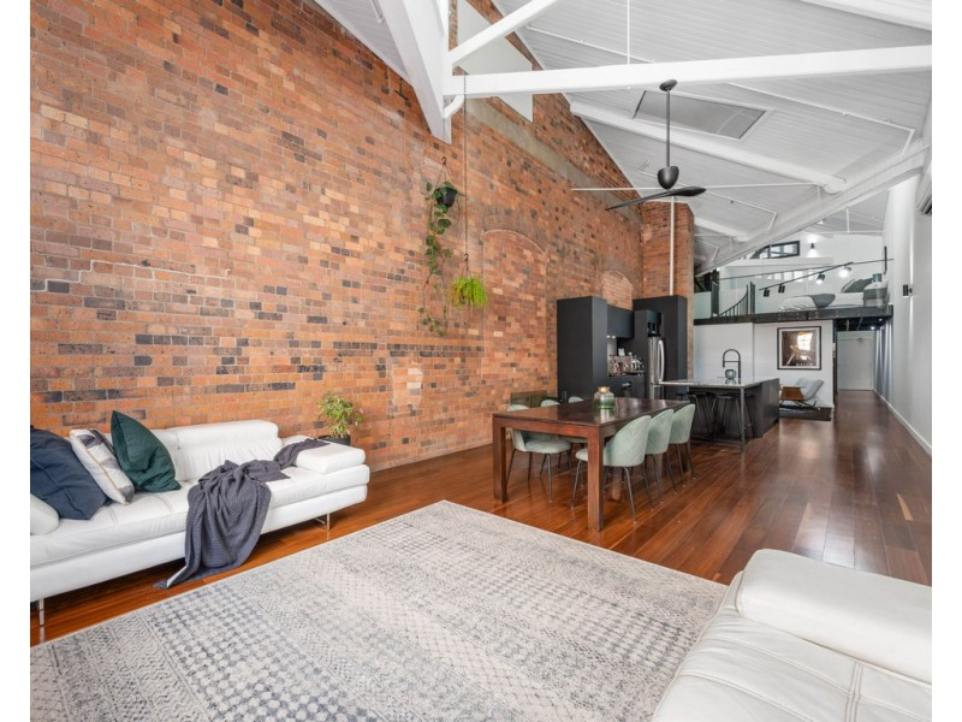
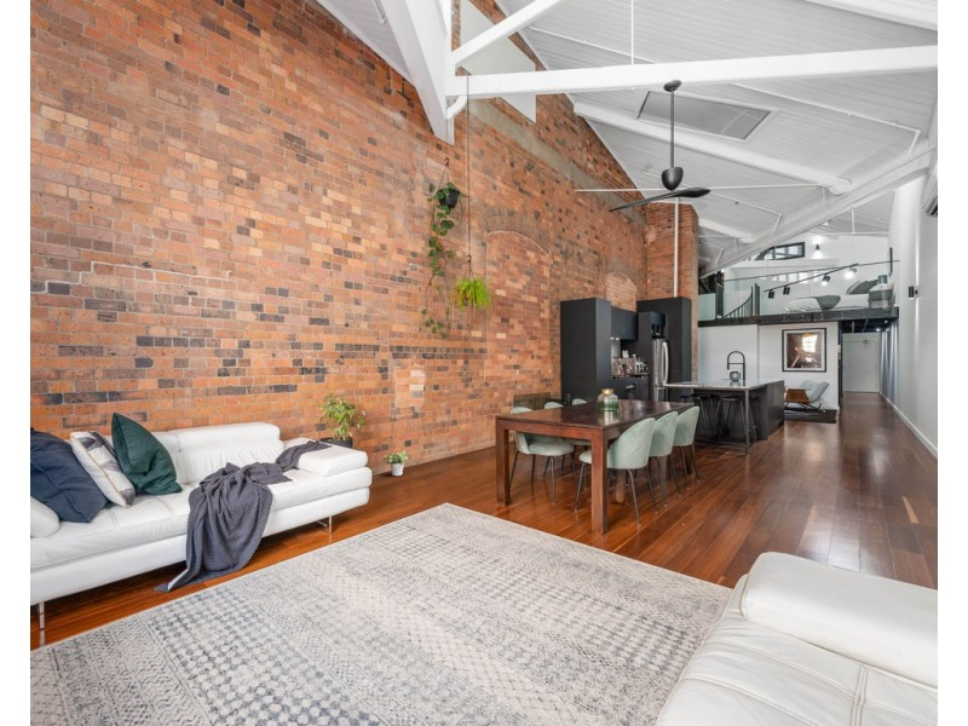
+ potted plant [382,449,409,477]
